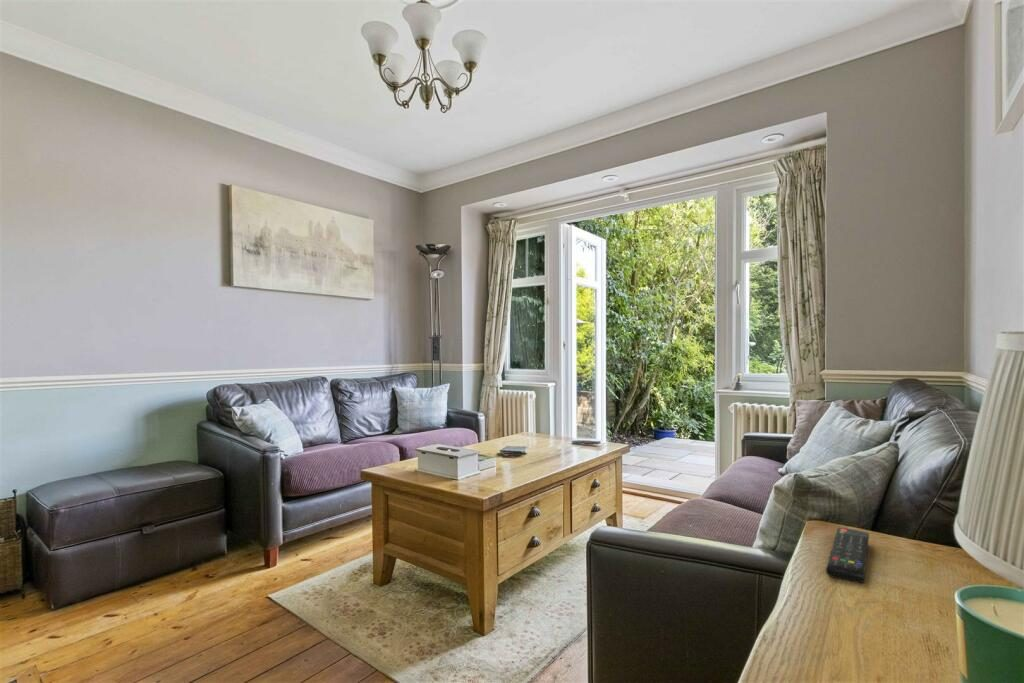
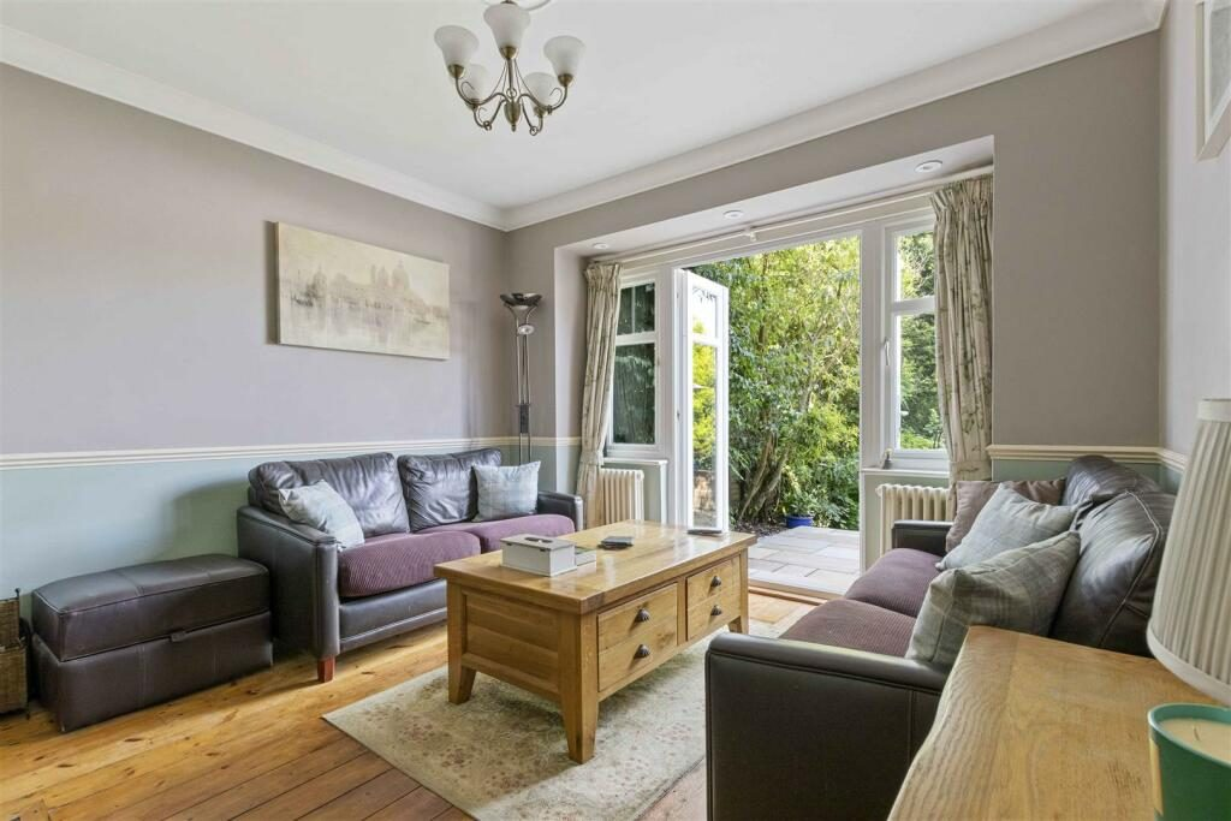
- remote control [825,527,870,584]
